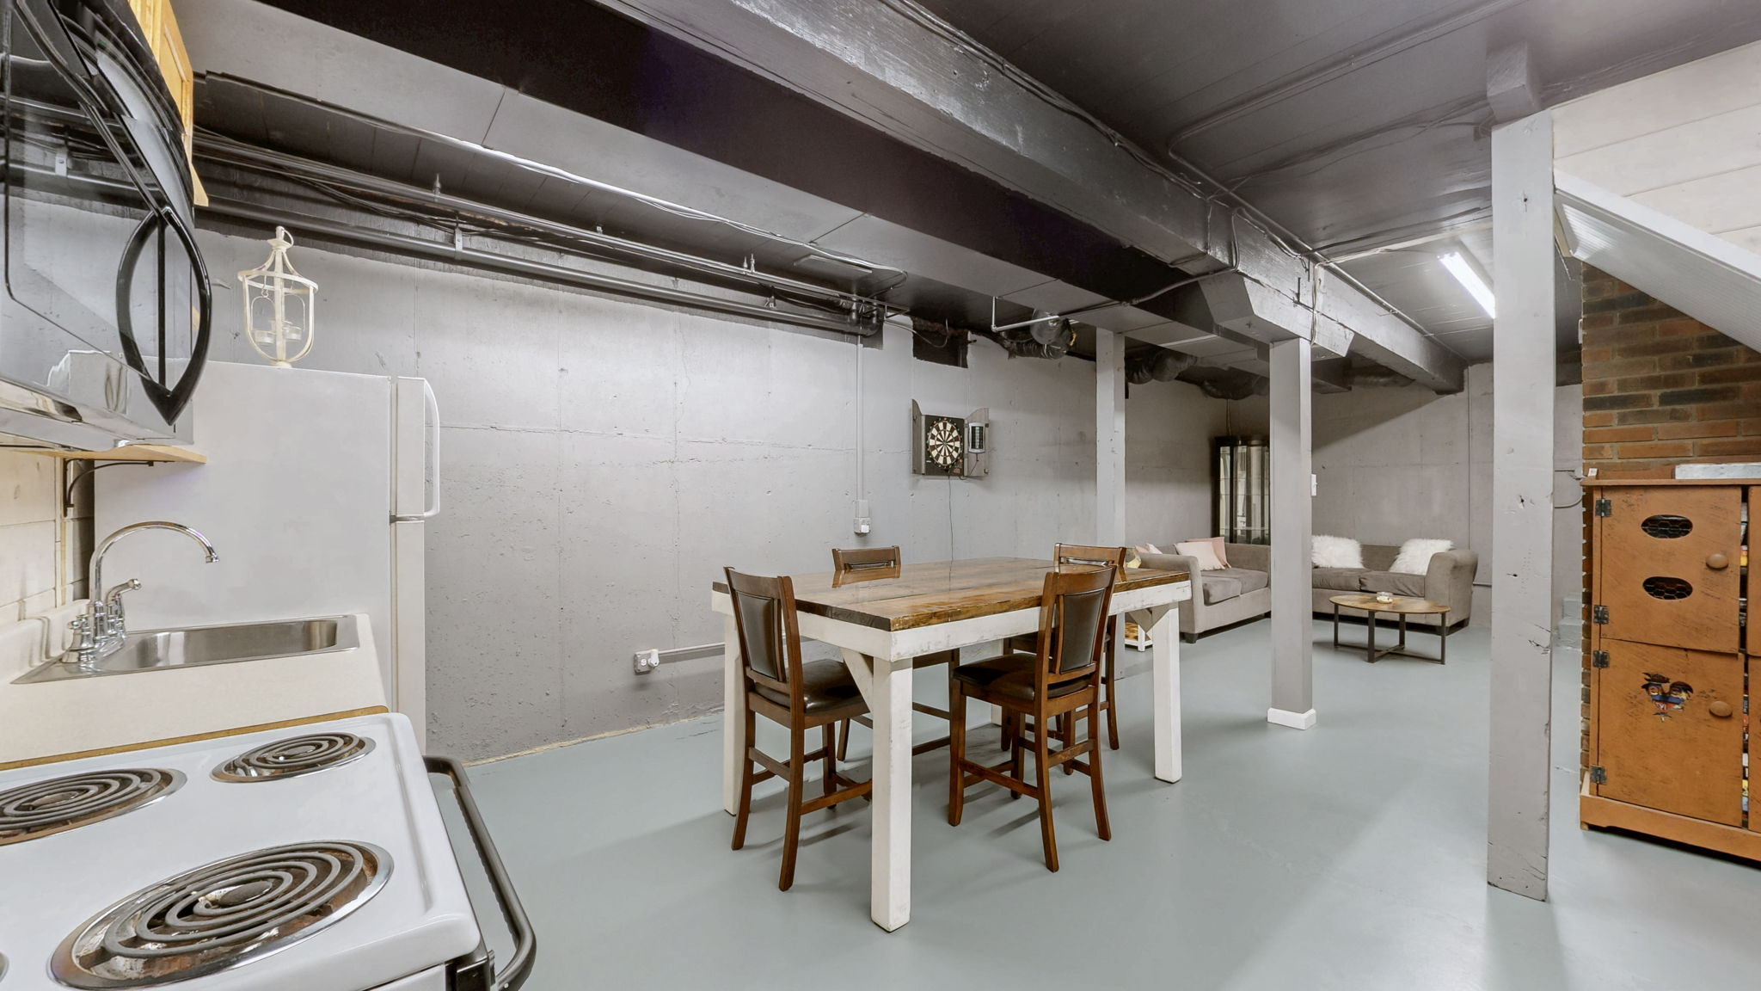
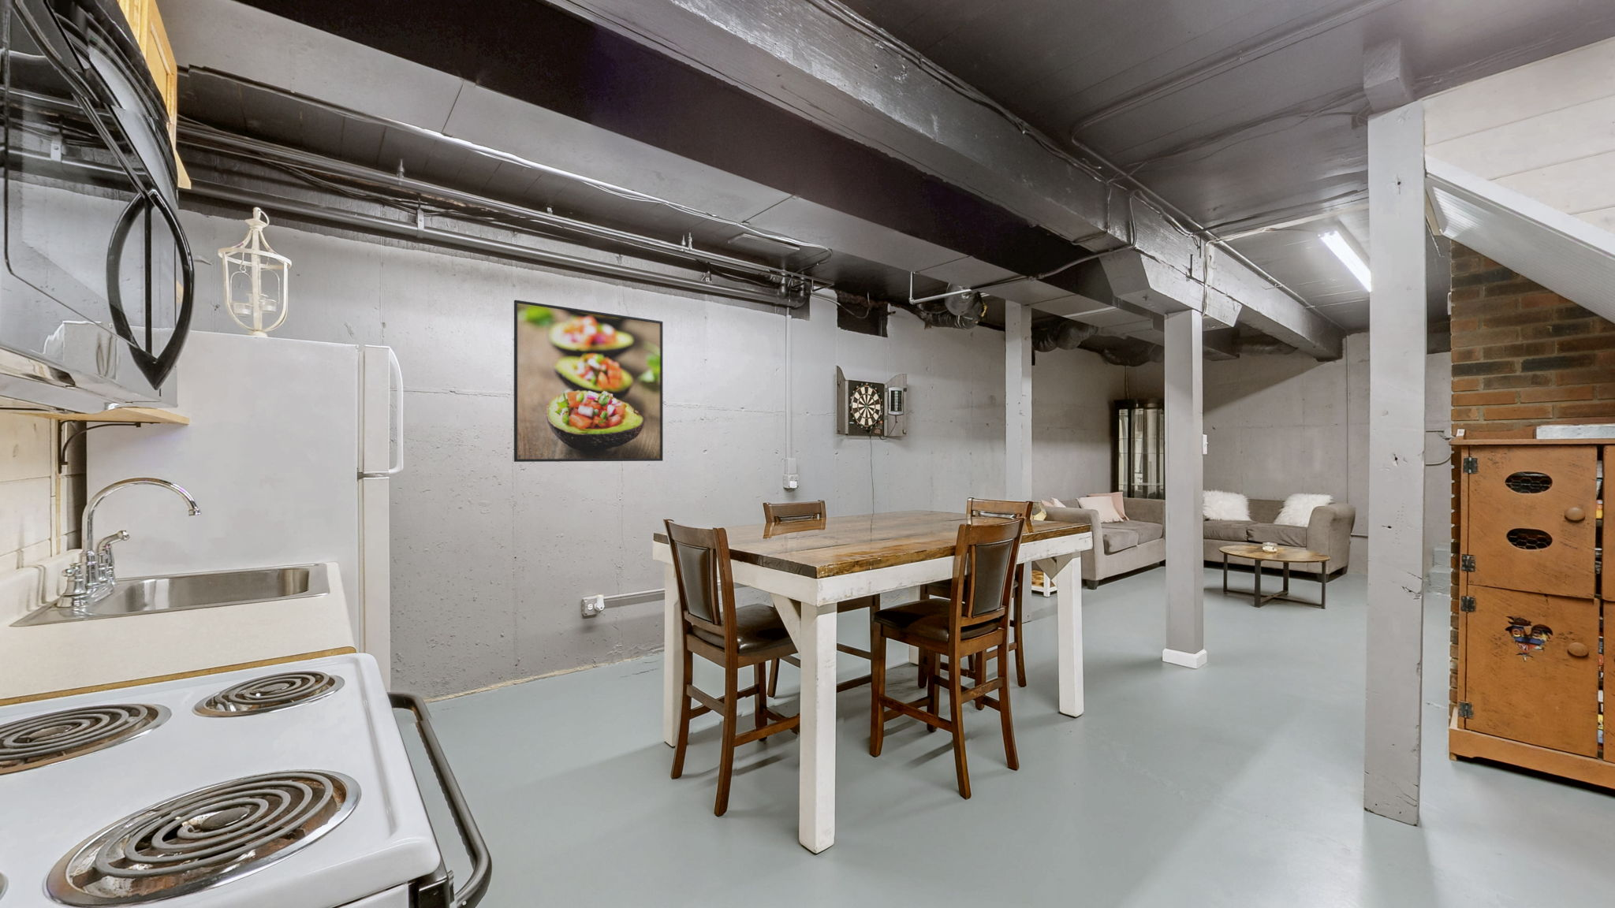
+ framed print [514,299,664,462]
